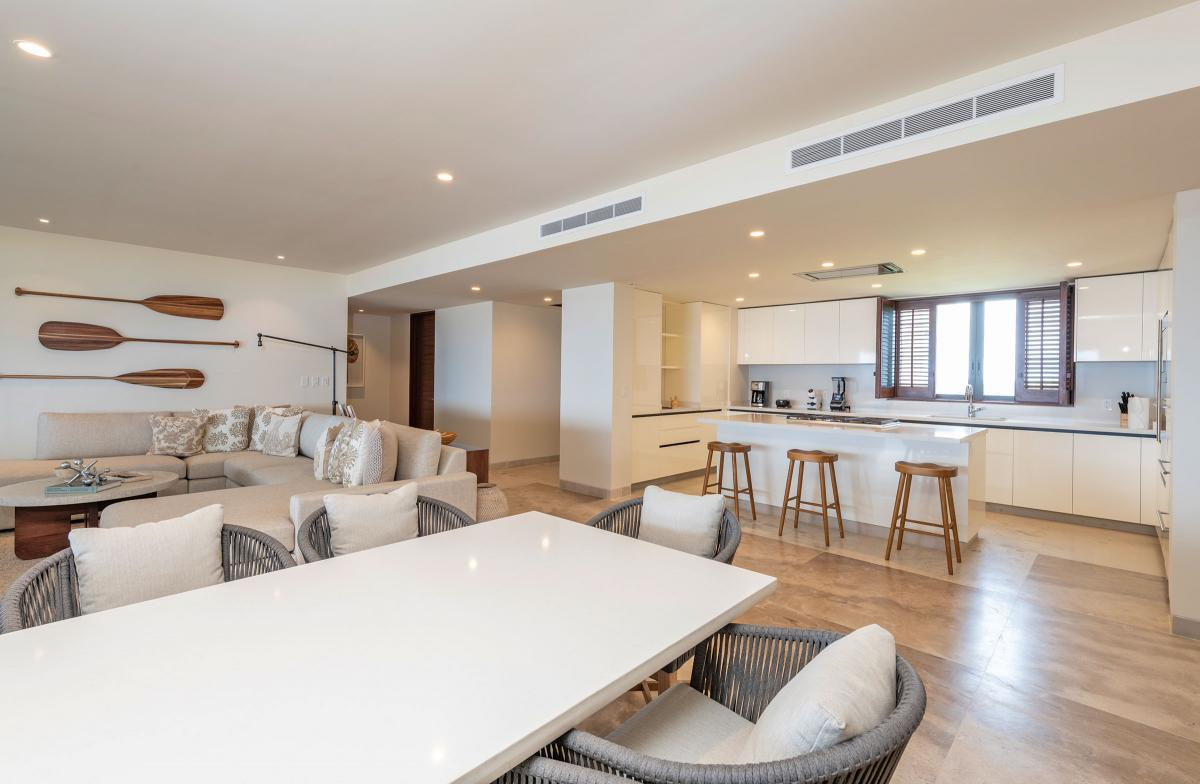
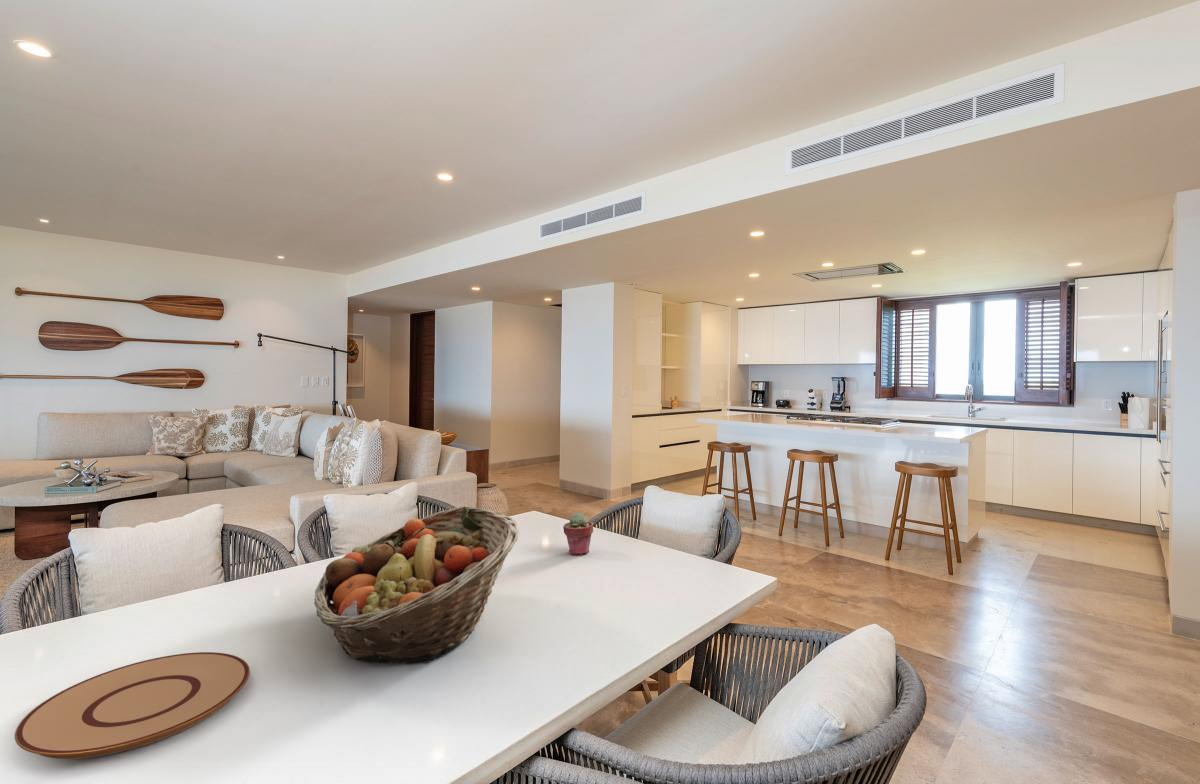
+ plate [14,651,251,760]
+ potted succulent [562,512,594,556]
+ fruit basket [313,506,520,664]
